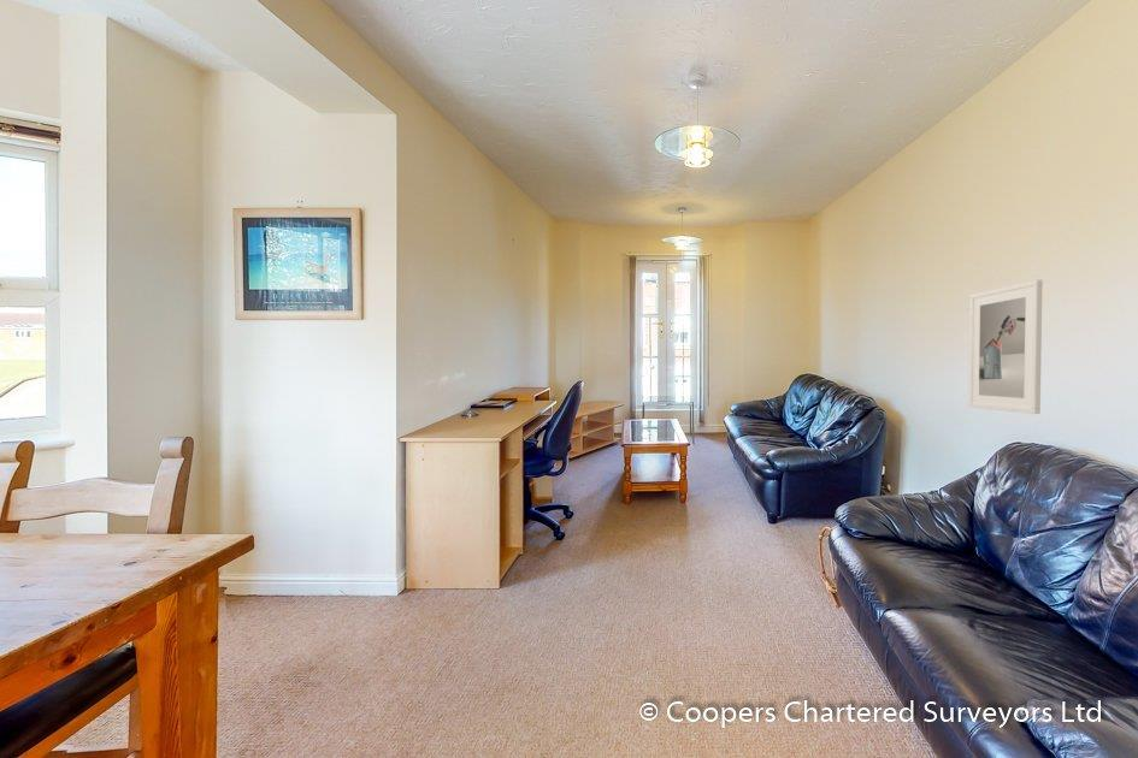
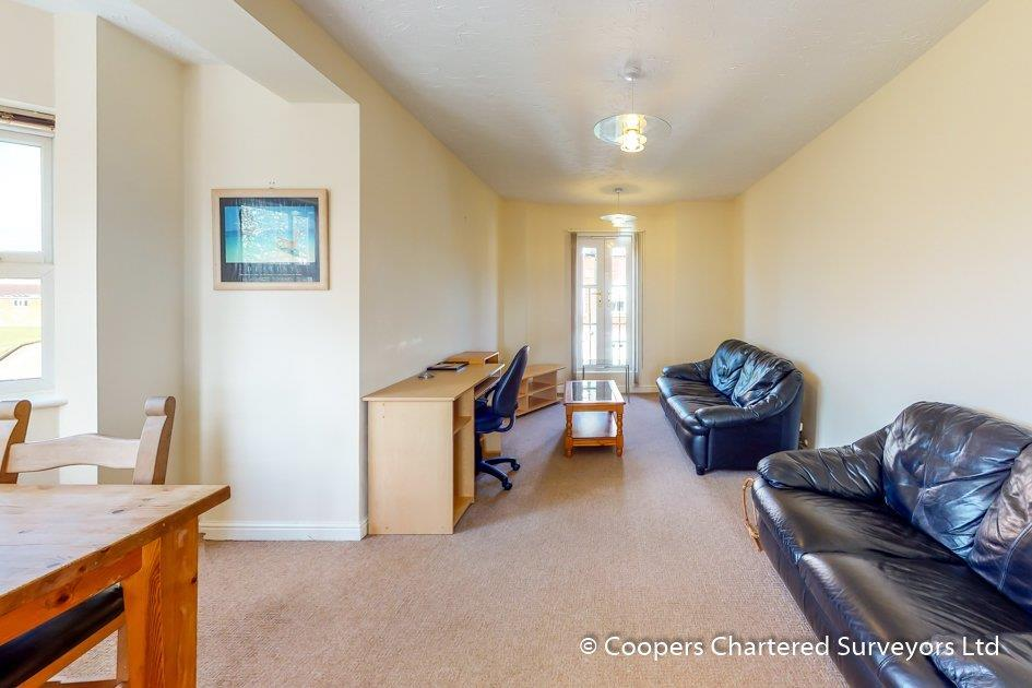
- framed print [967,279,1043,415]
